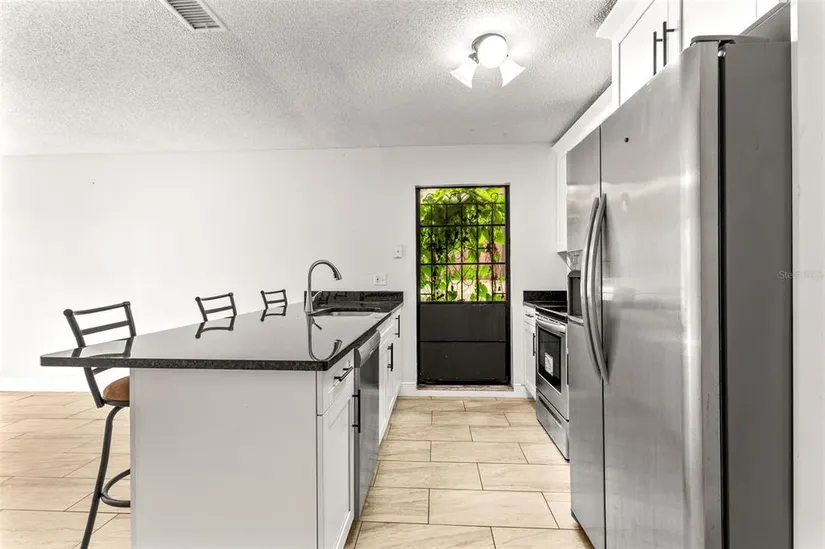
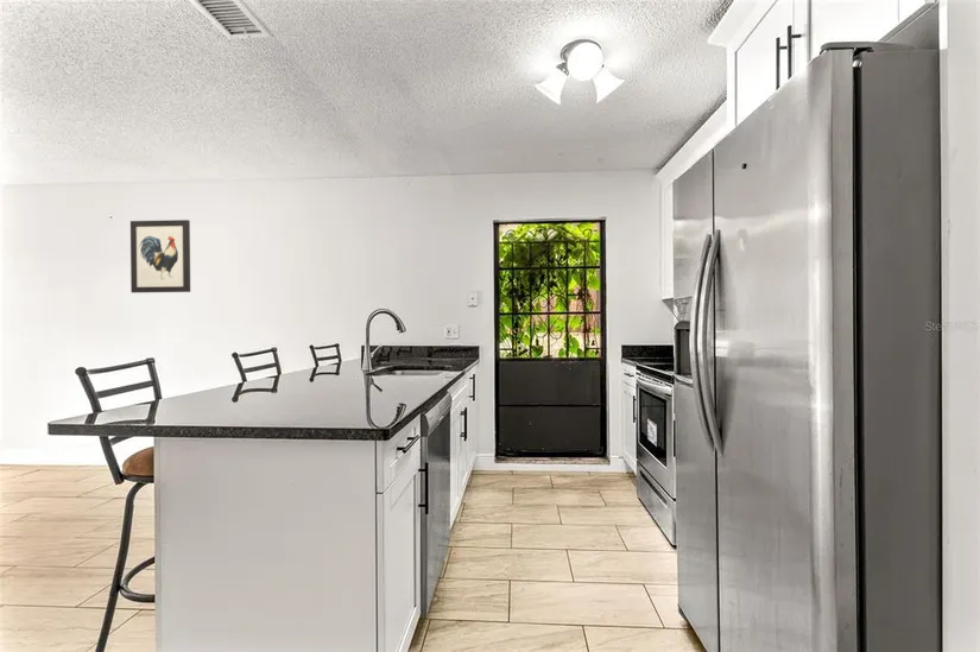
+ wall art [129,219,191,293]
